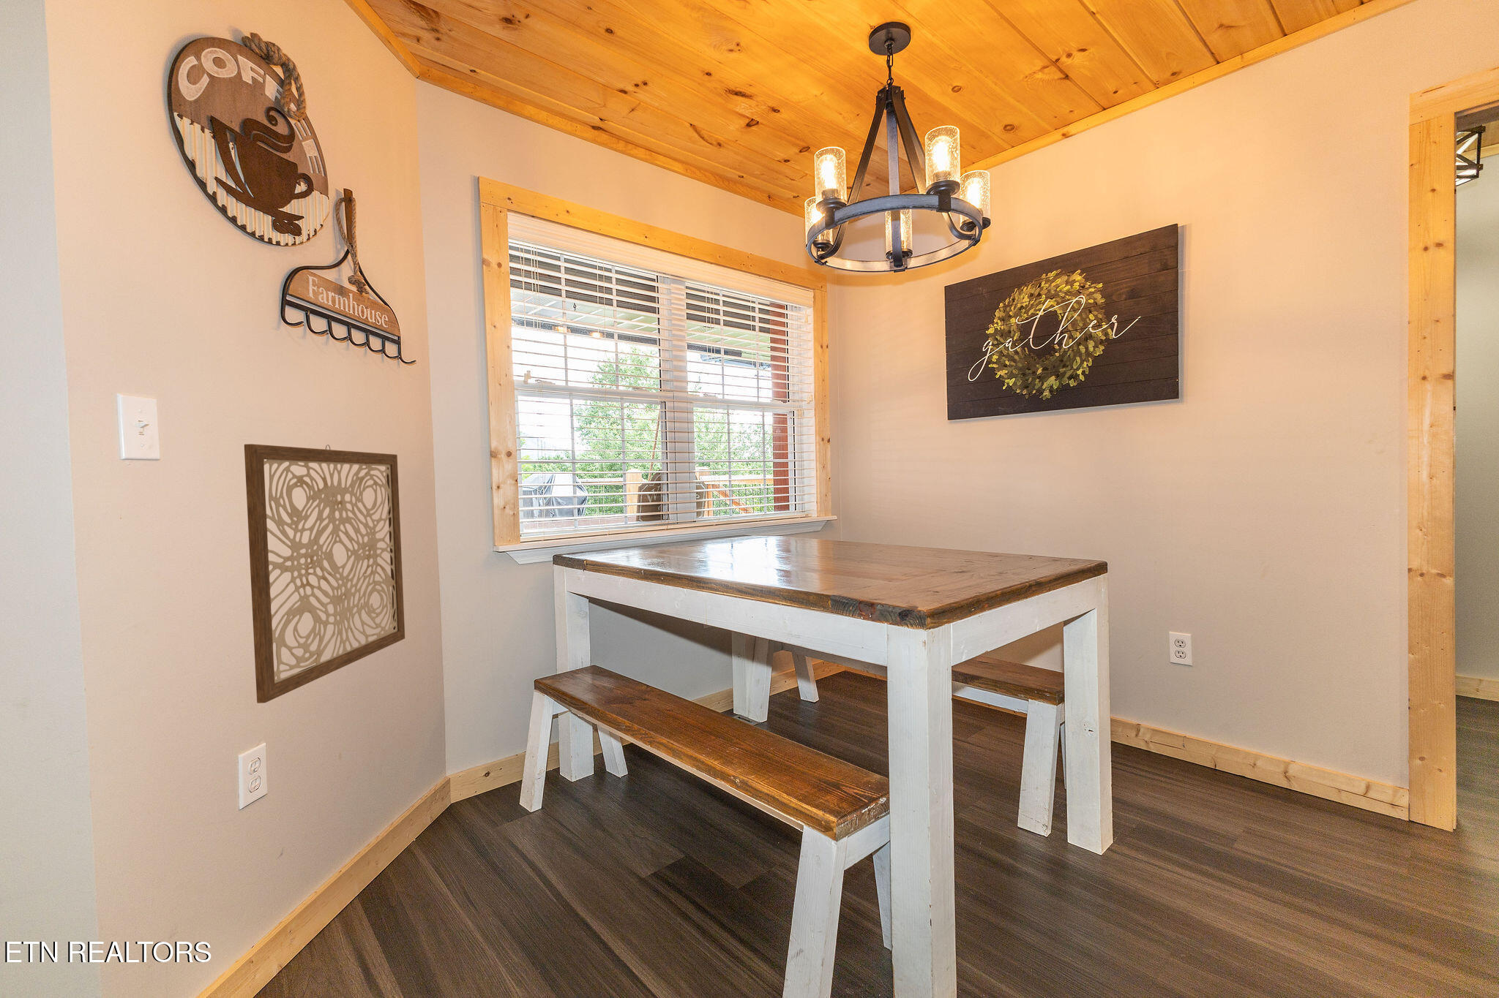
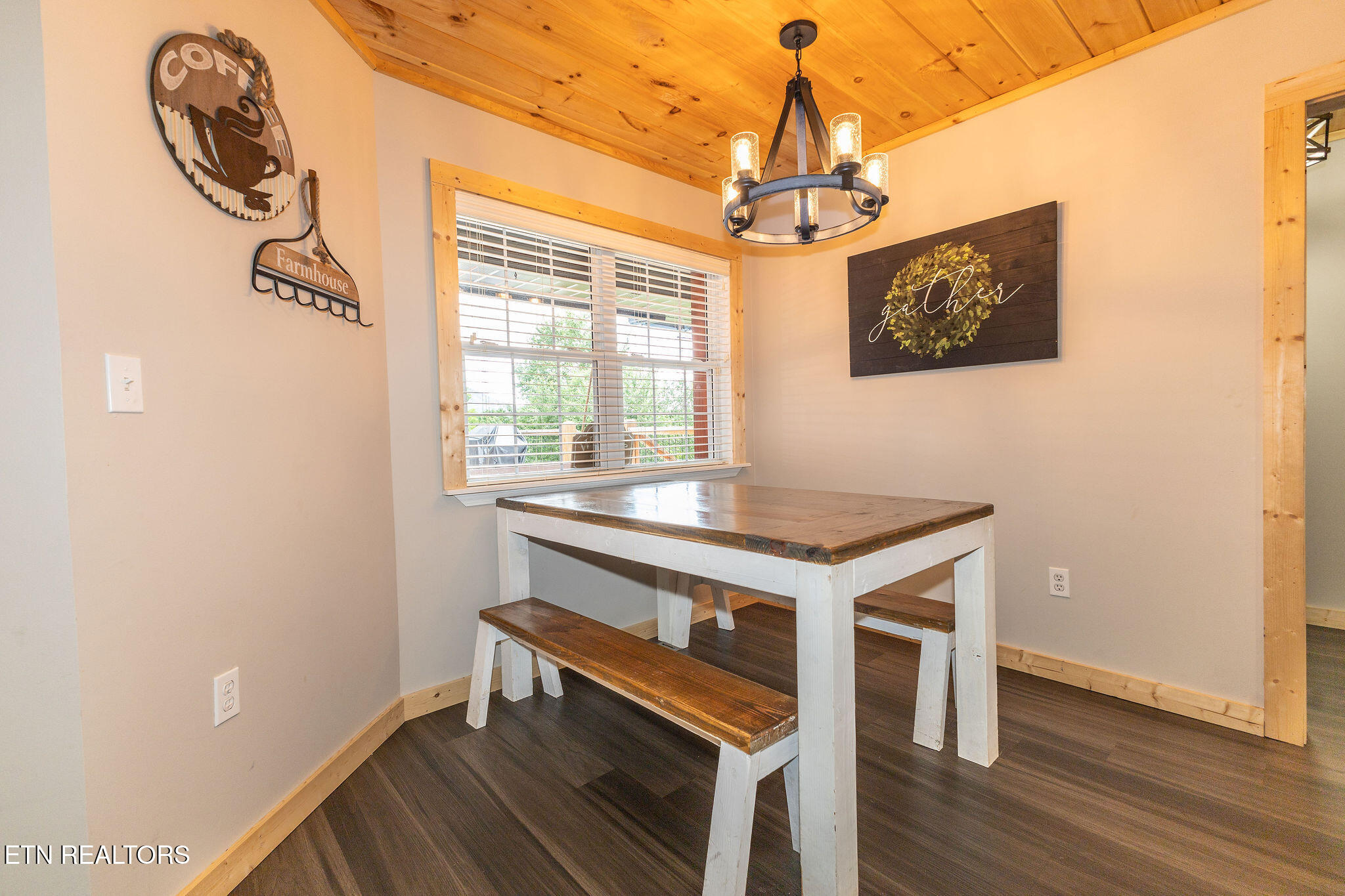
- wall art [244,443,406,704]
